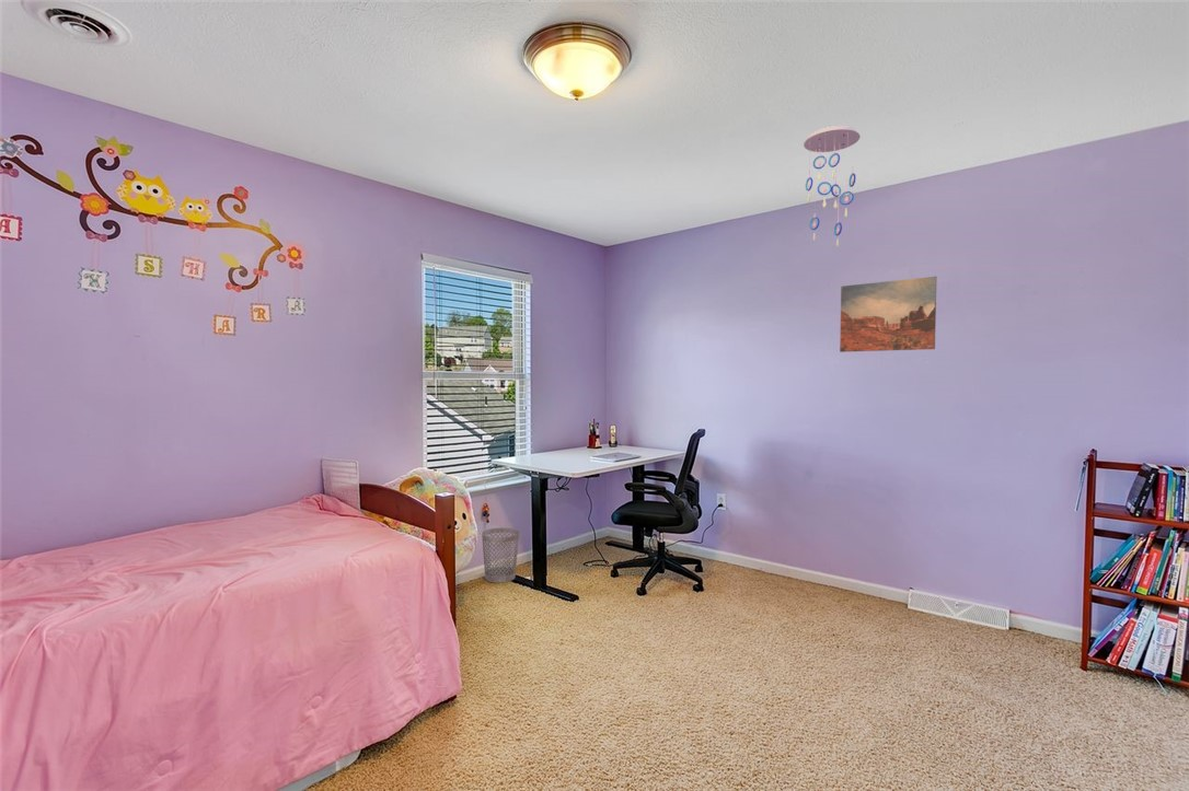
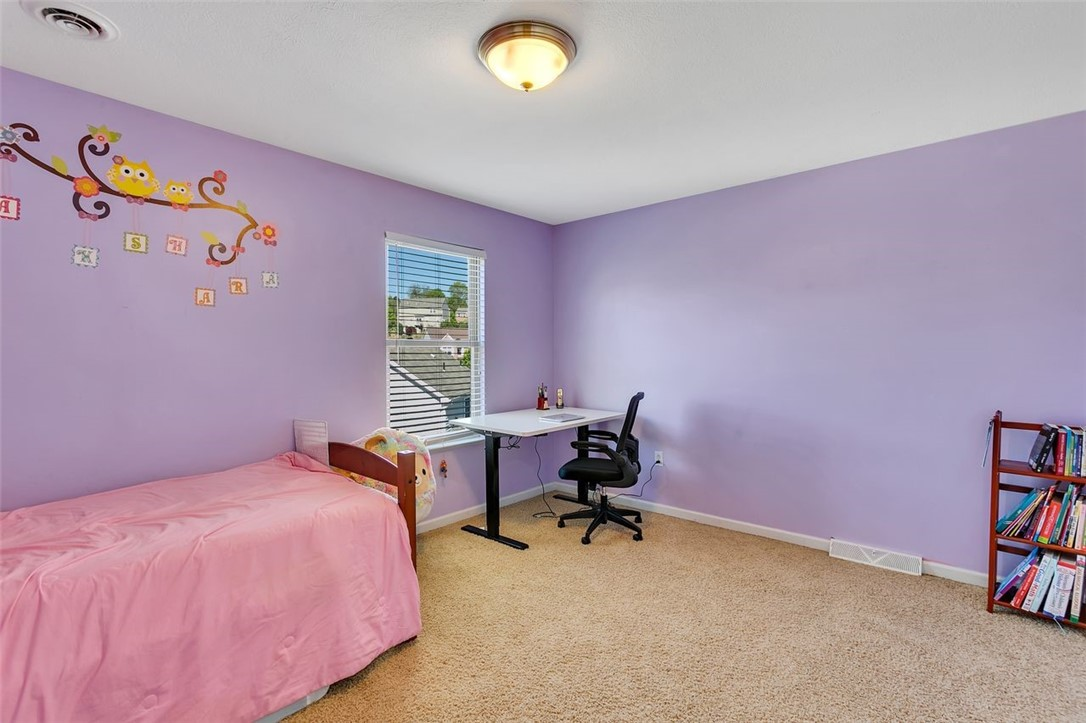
- wall art [839,276,938,353]
- ceiling mobile [803,125,861,248]
- wastebasket [481,526,520,584]
